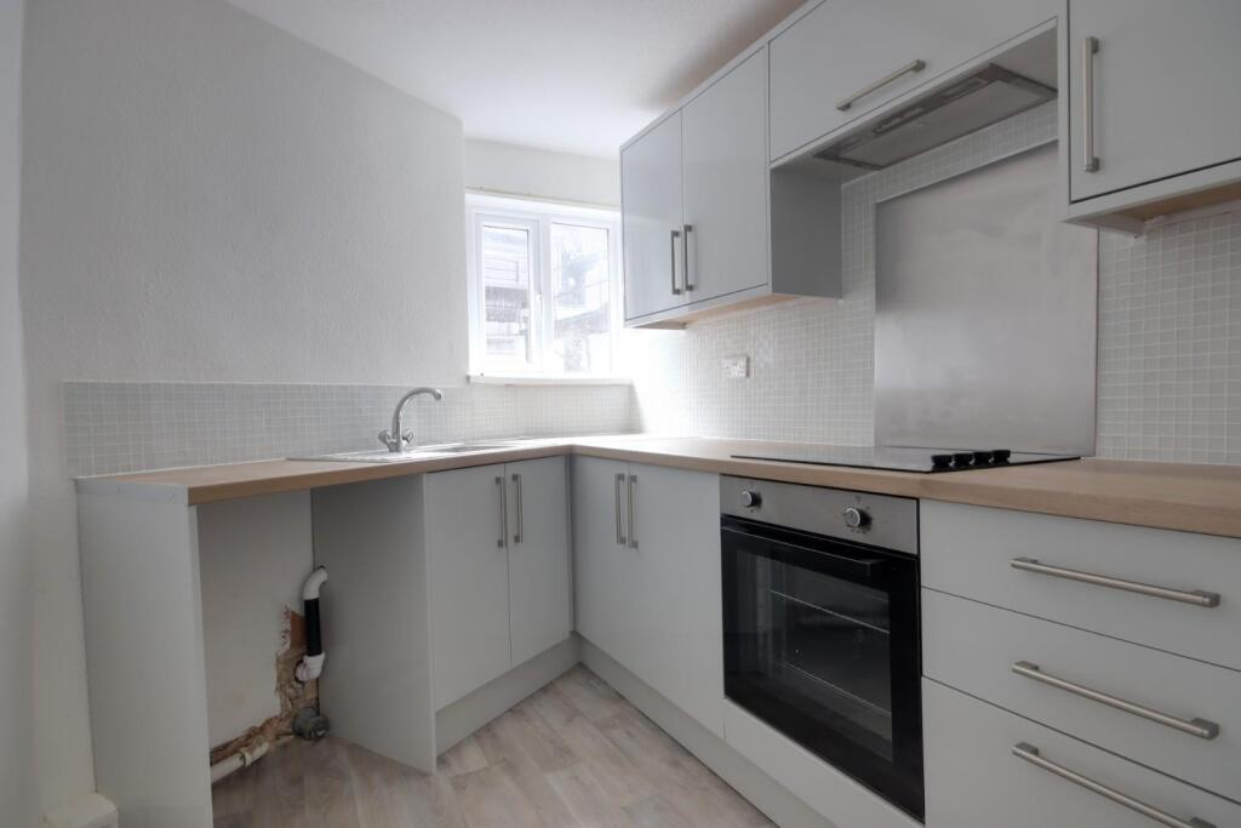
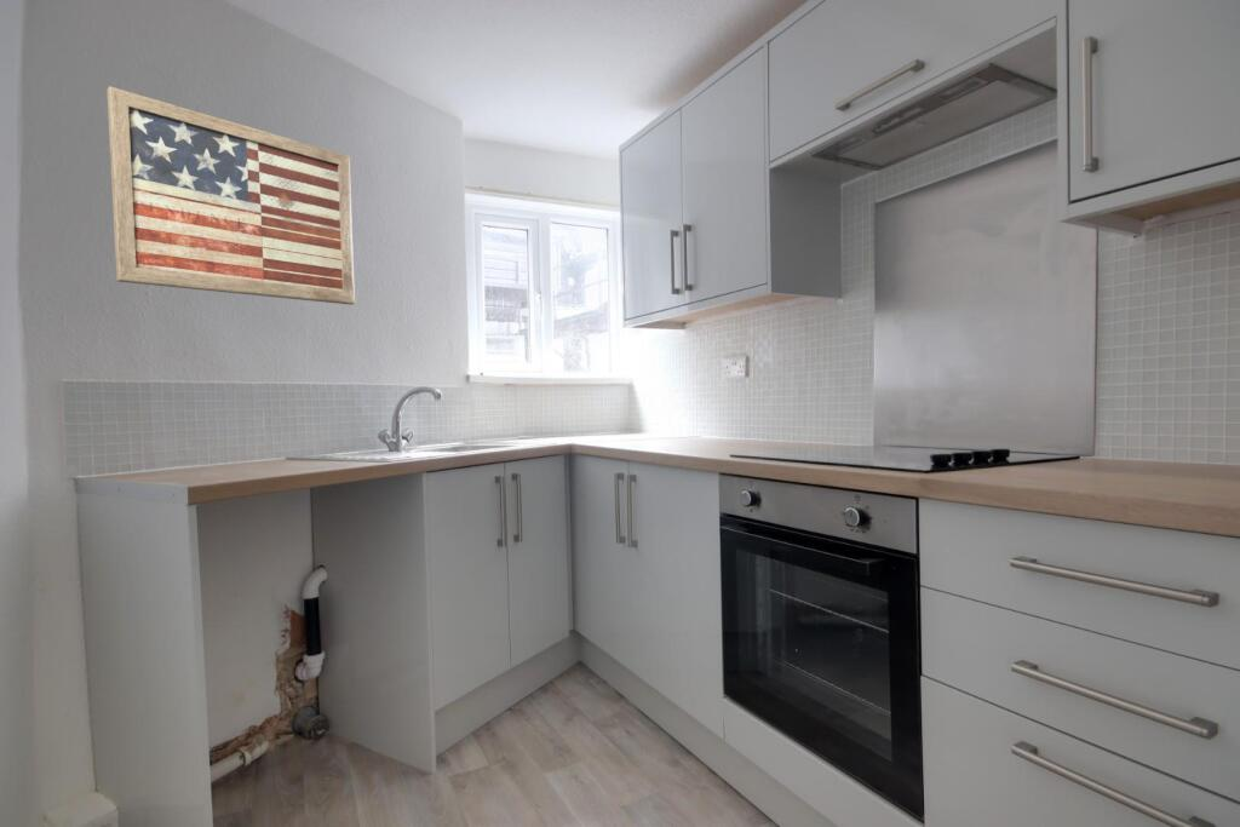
+ wall art [105,85,356,305]
